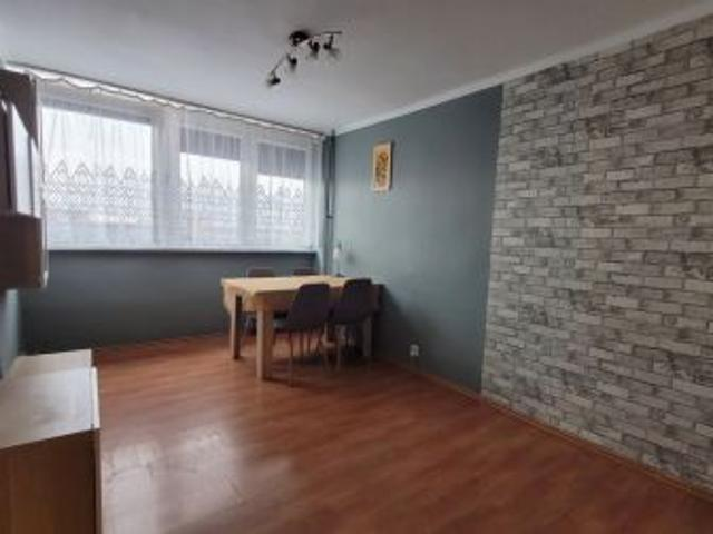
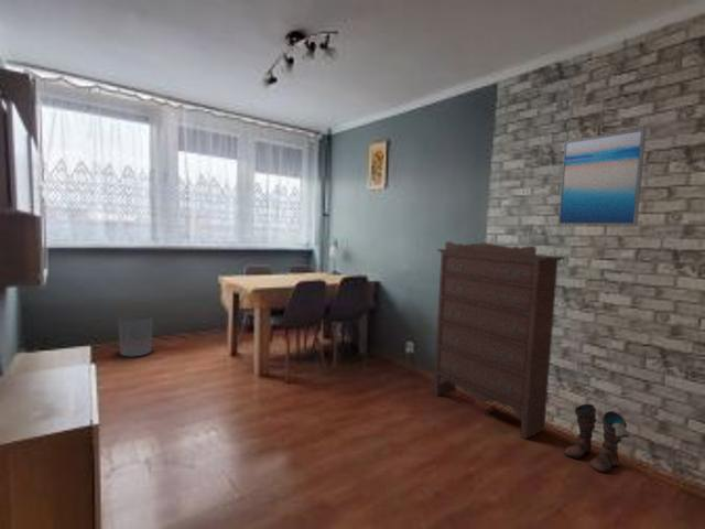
+ waste bin [117,314,154,358]
+ wall art [557,128,648,226]
+ boots [563,403,631,474]
+ dresser [432,240,566,440]
